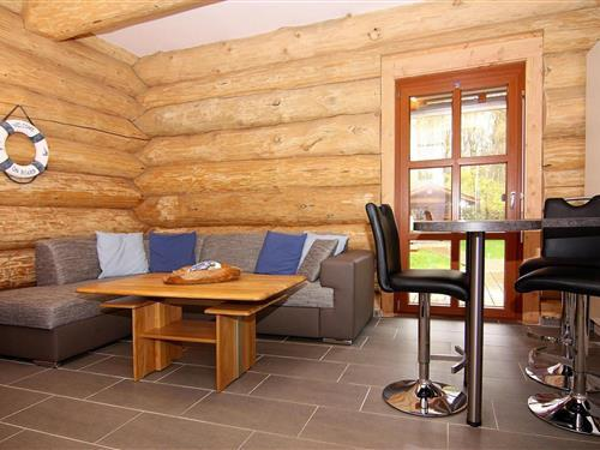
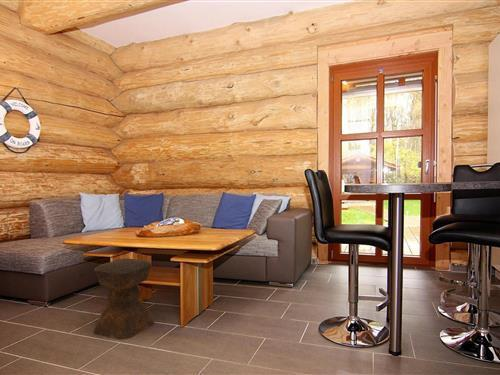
+ stool [93,258,155,341]
